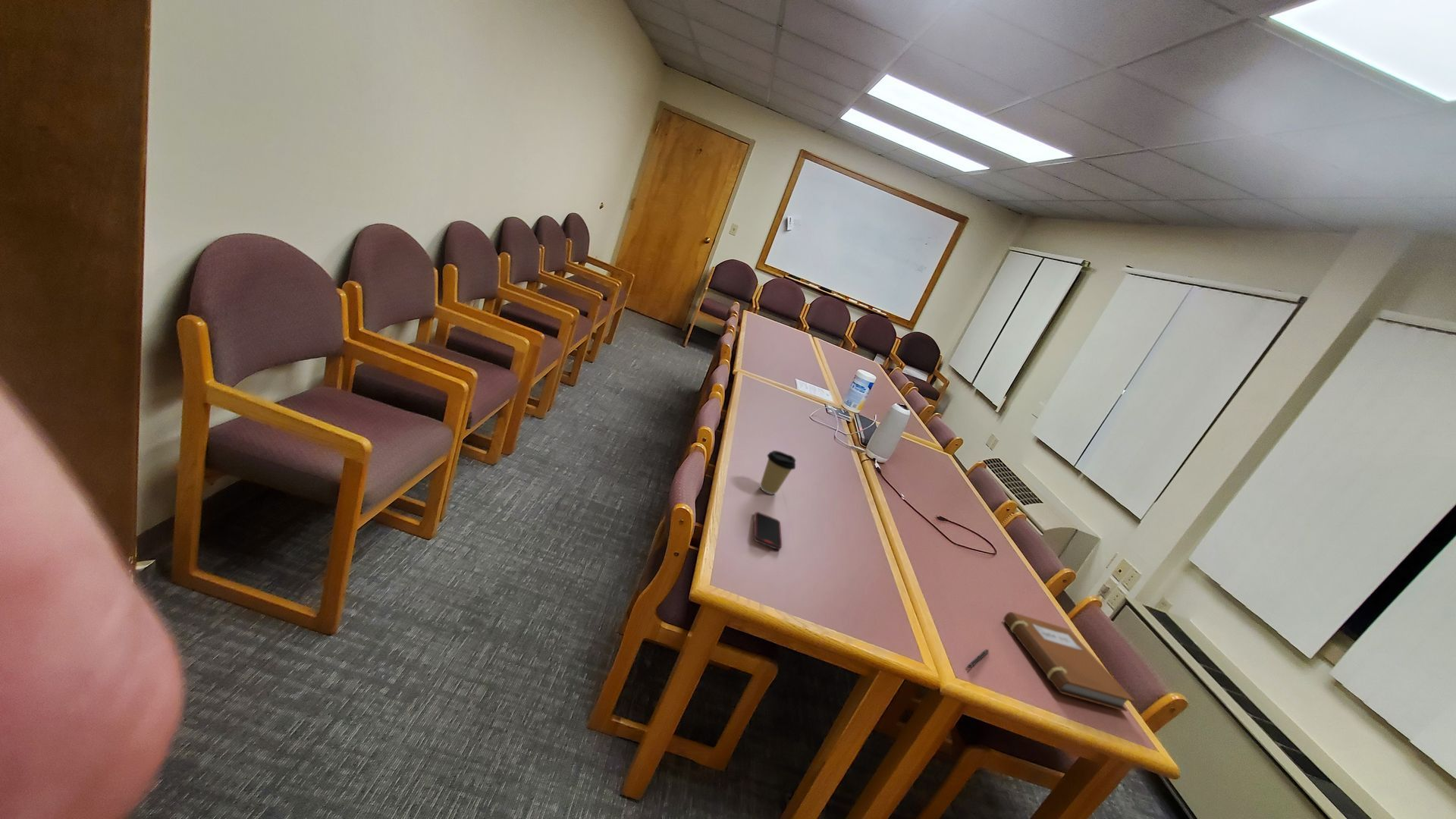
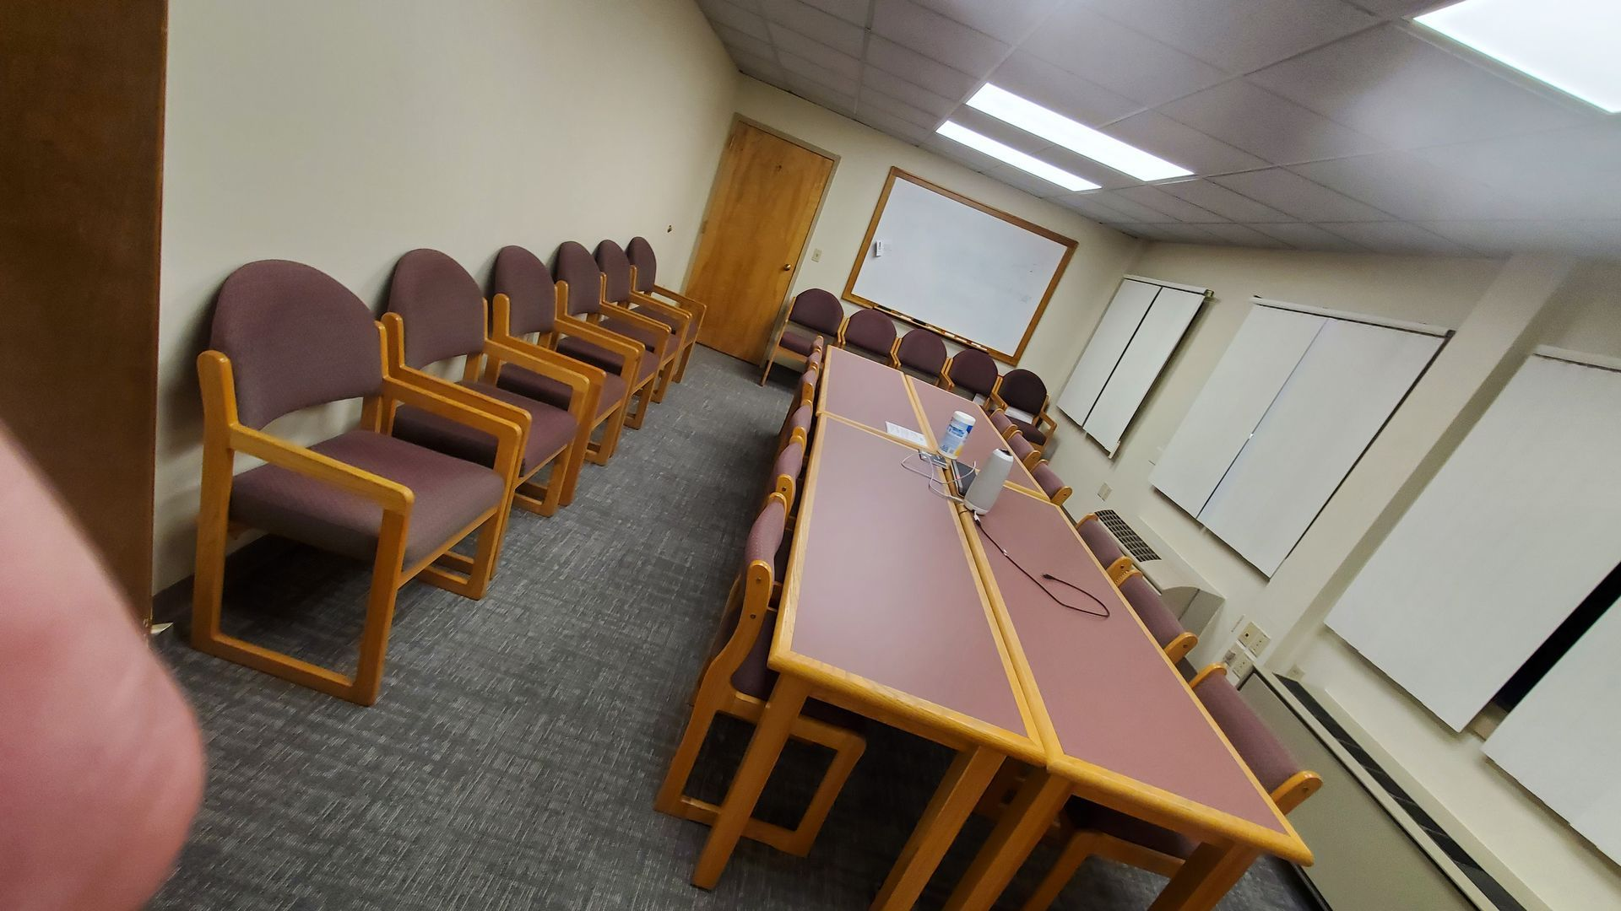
- pen [967,648,990,669]
- smartphone [753,511,783,551]
- coffee cup [760,450,796,495]
- notebook [1003,611,1135,712]
